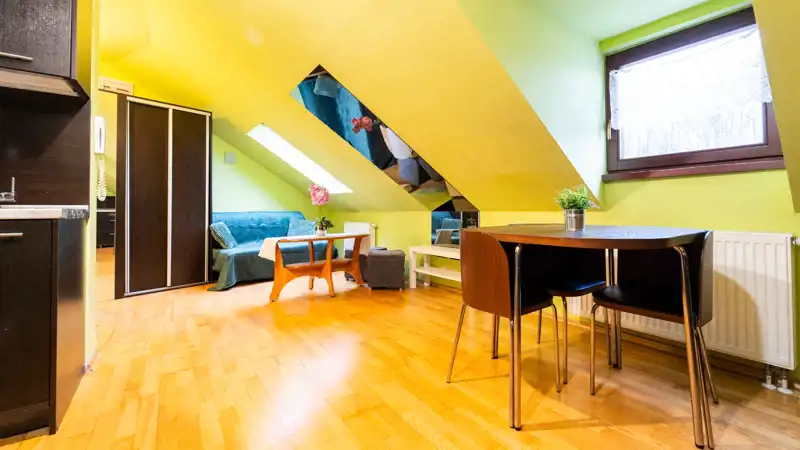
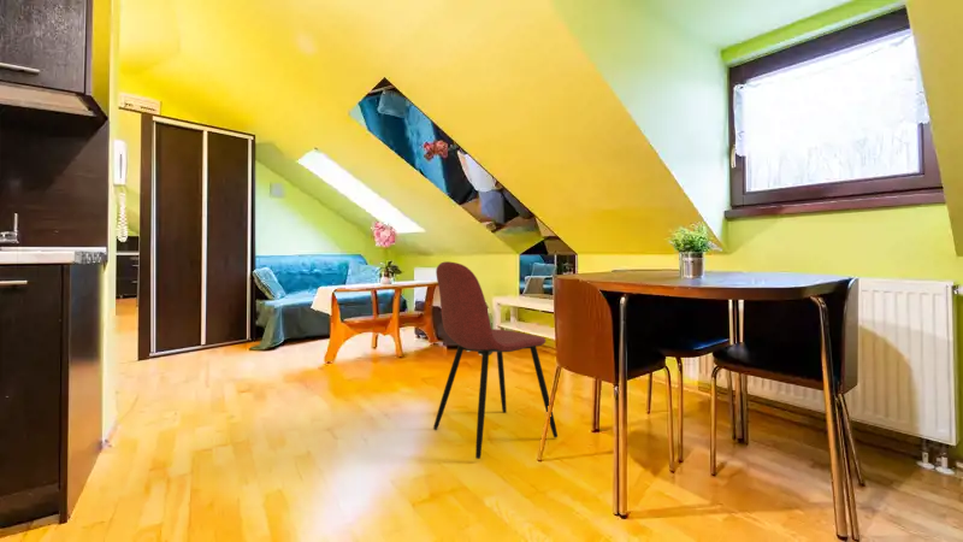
+ dining chair [432,260,559,460]
